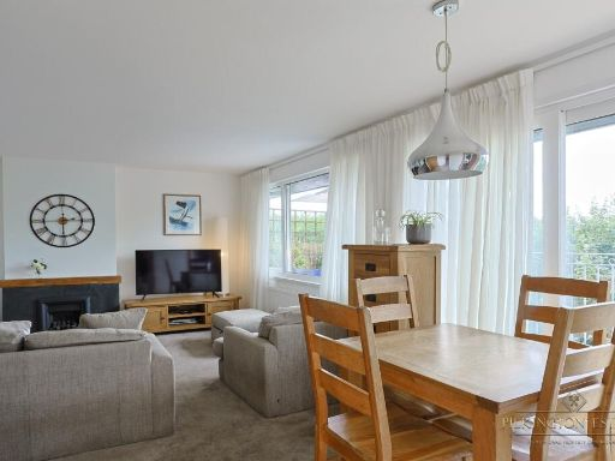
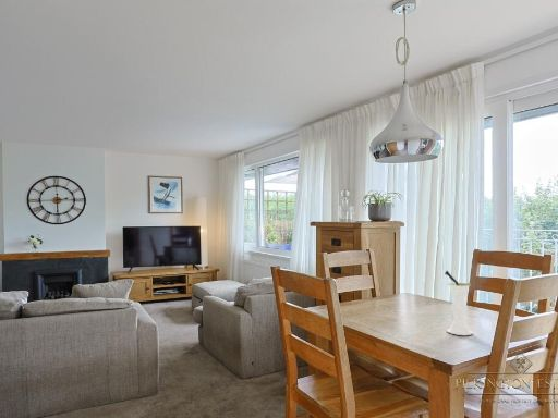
+ vase [444,270,473,336]
